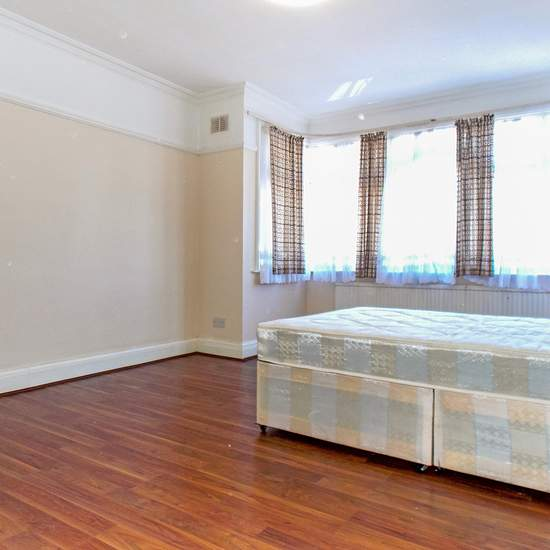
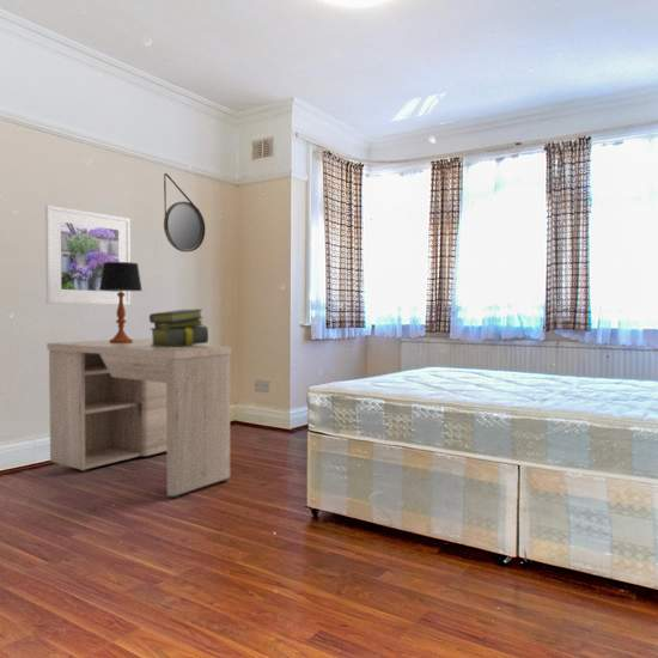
+ home mirror [163,172,207,254]
+ stack of books [148,307,209,347]
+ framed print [44,203,132,306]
+ table lamp [99,262,144,343]
+ desk [45,337,232,500]
